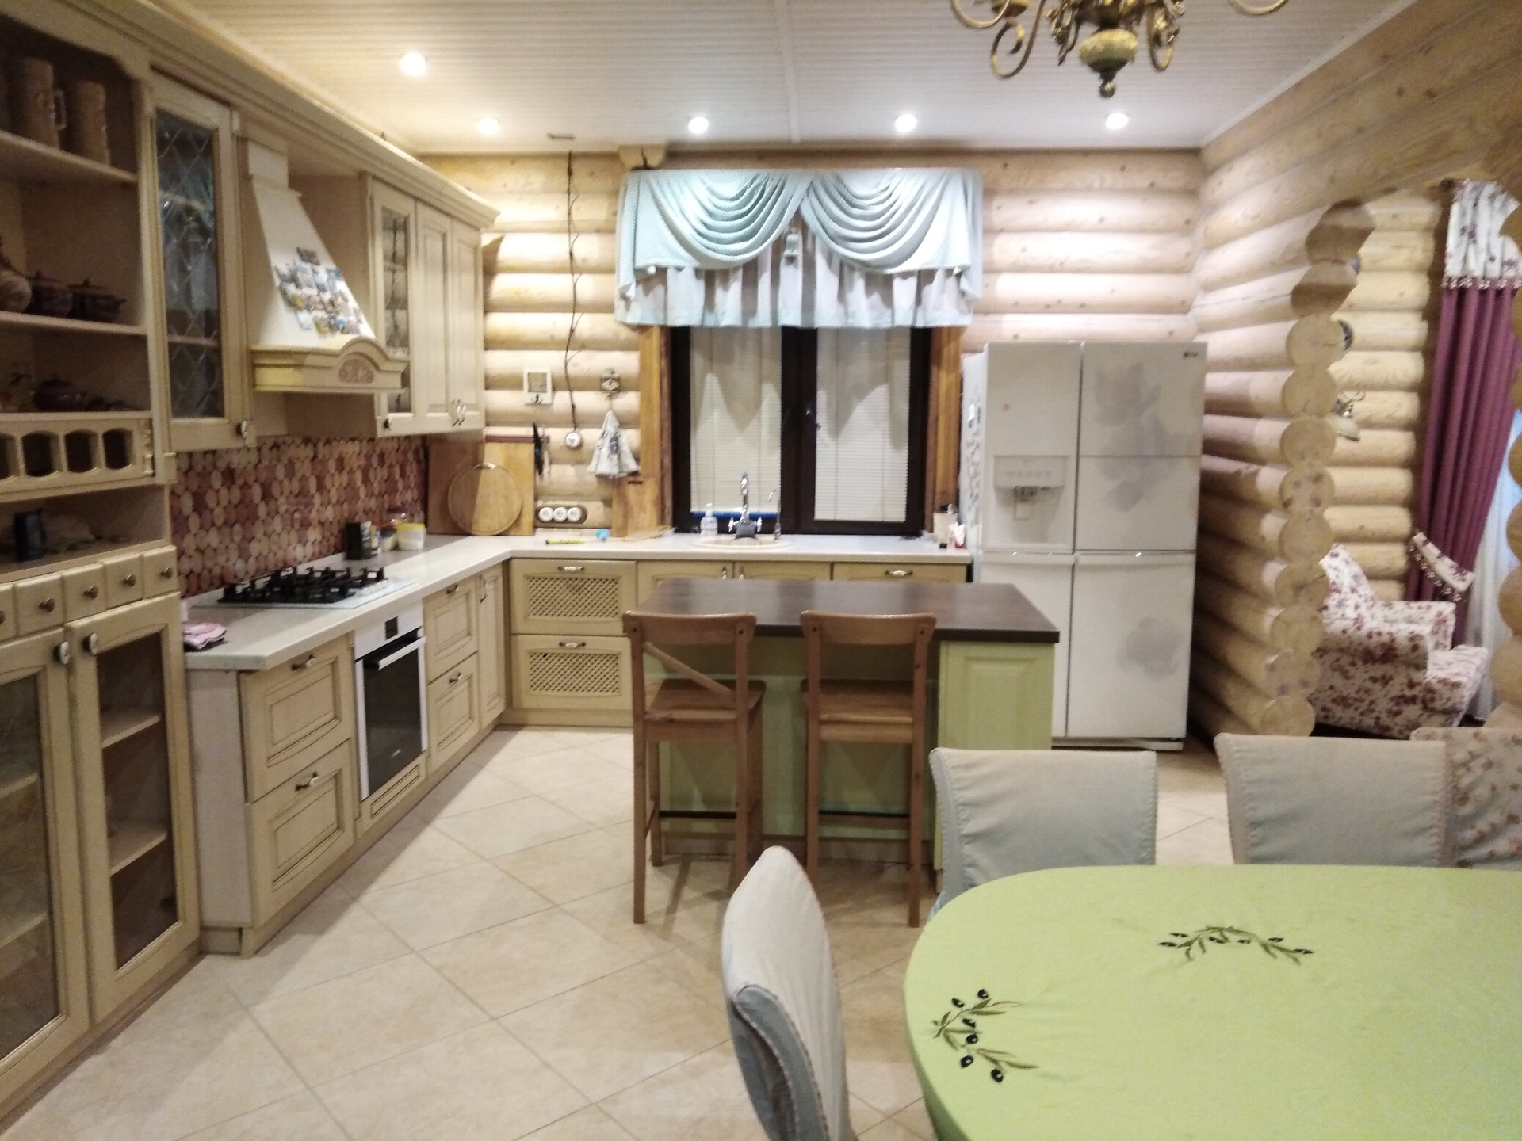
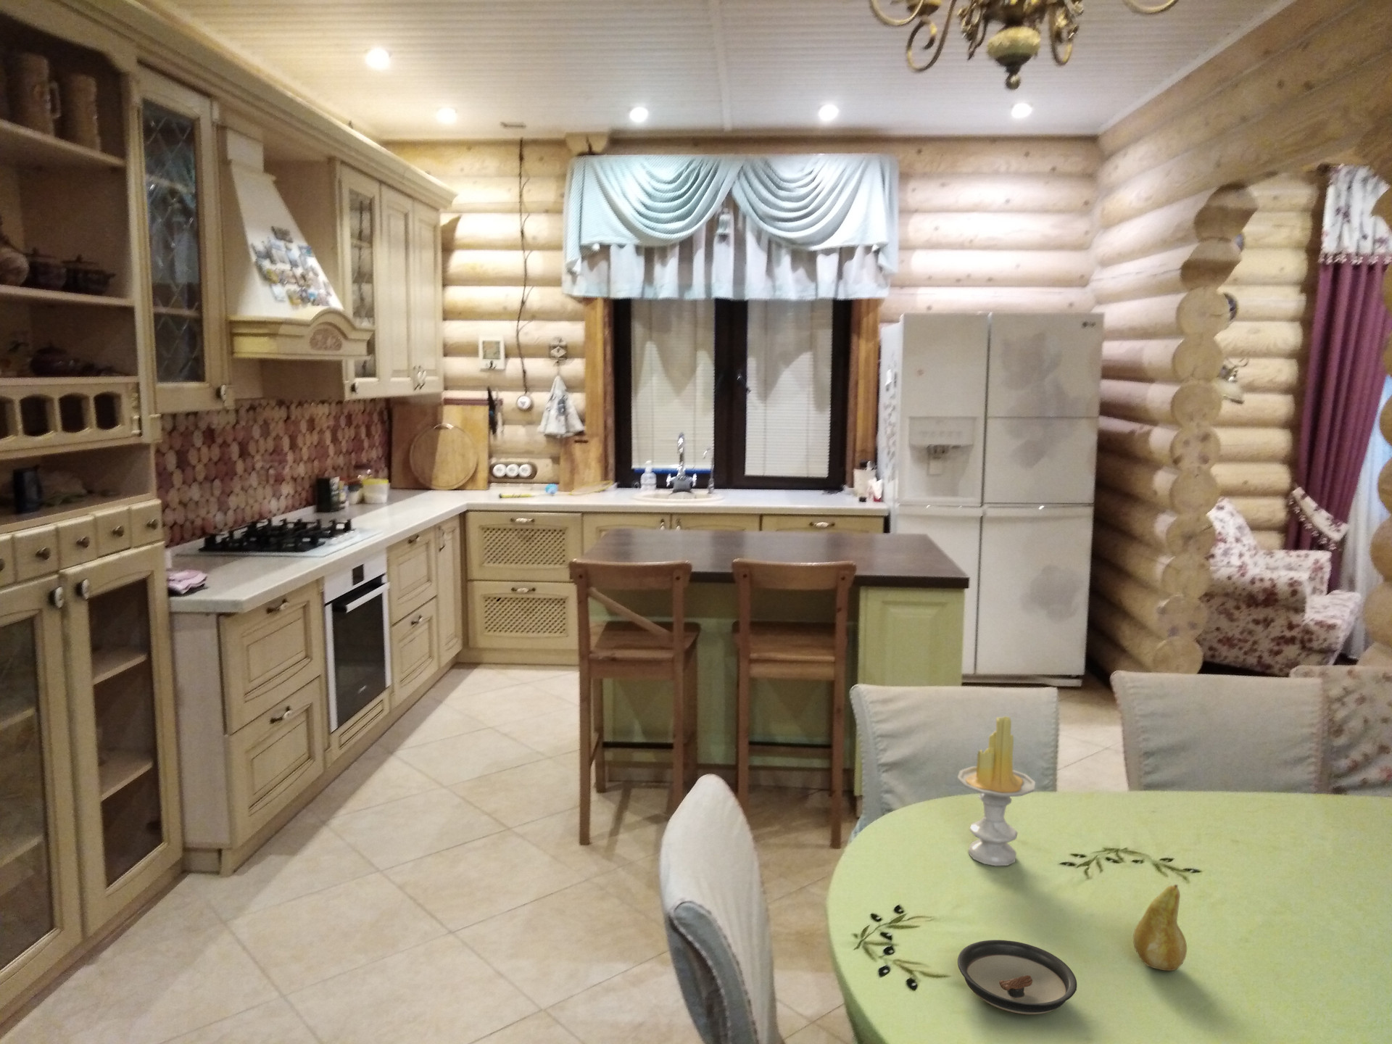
+ candle [957,716,1036,866]
+ fruit [1132,884,1187,972]
+ saucer [957,940,1077,1015]
